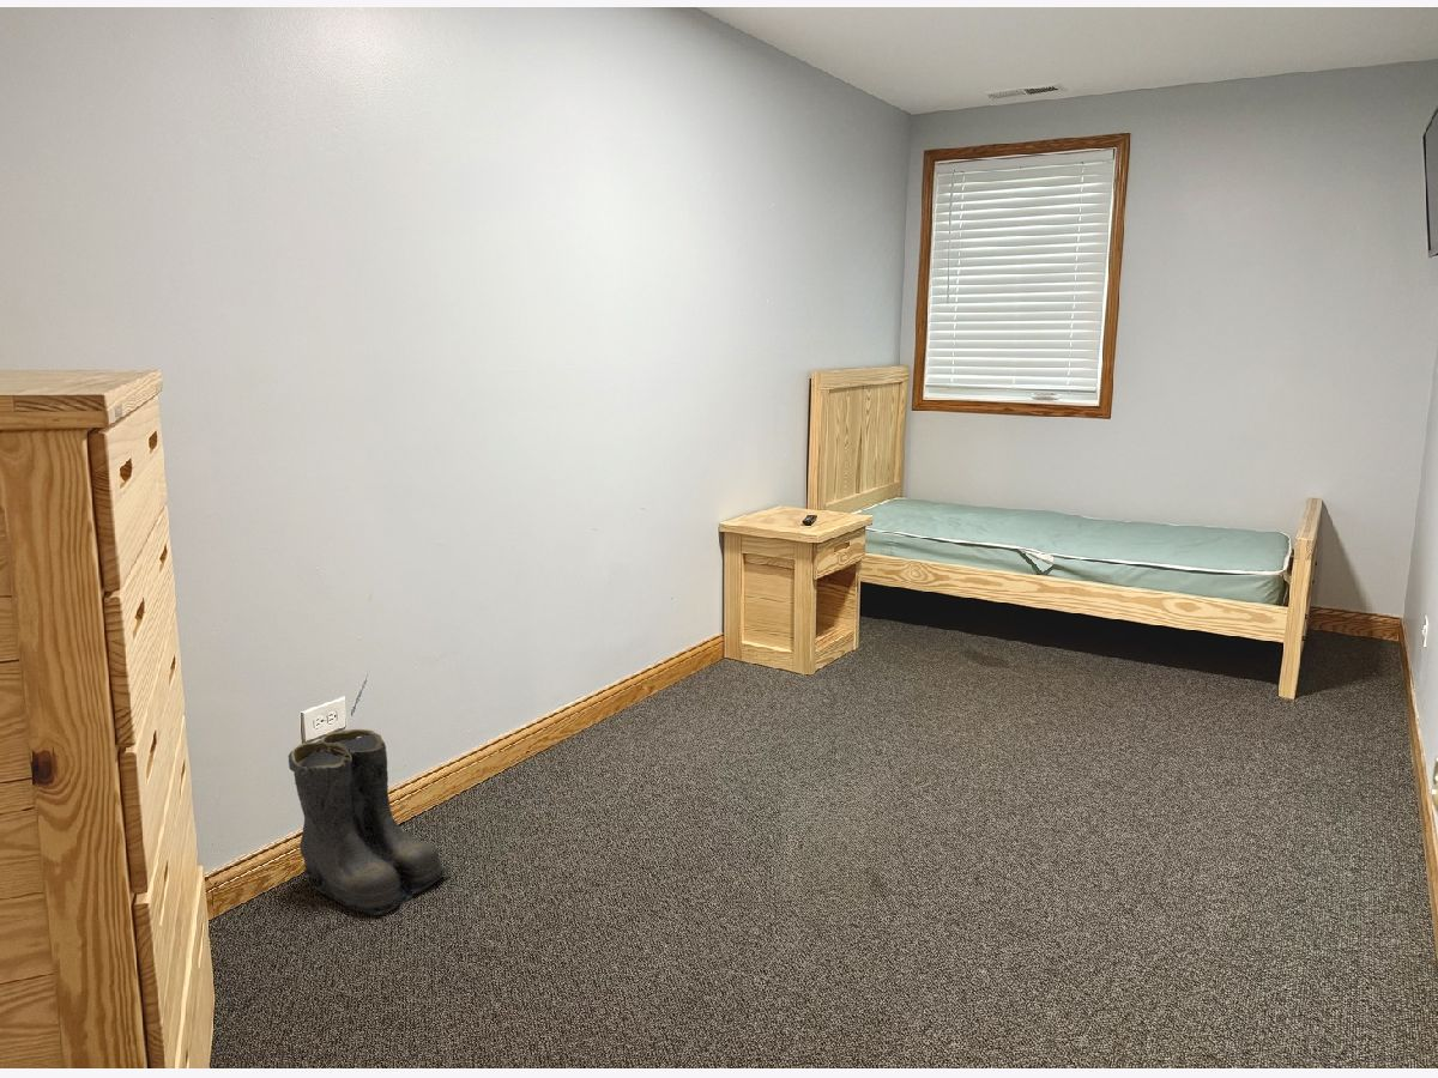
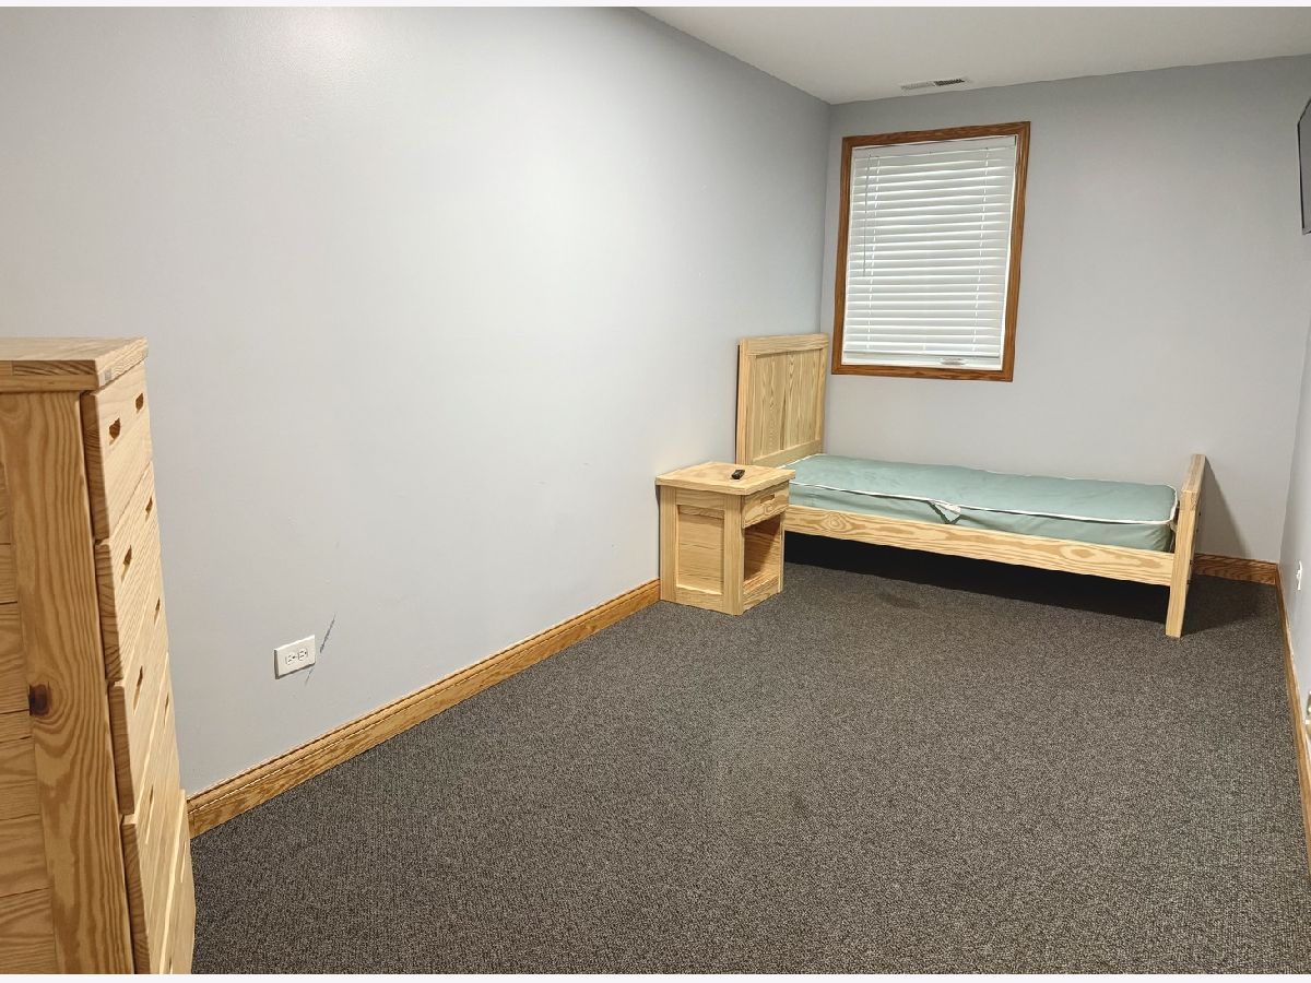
- boots [288,728,452,917]
